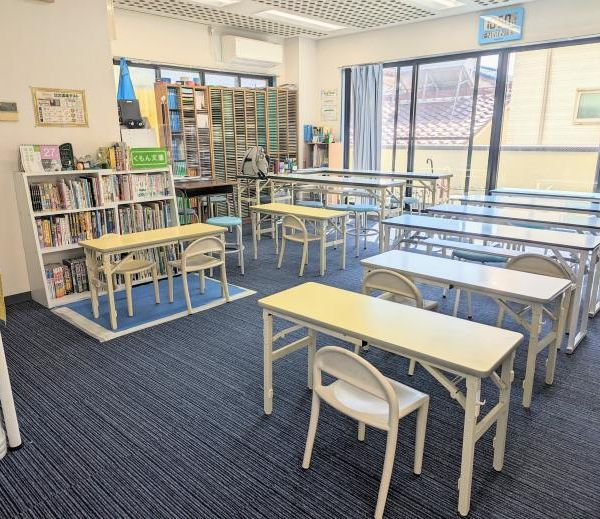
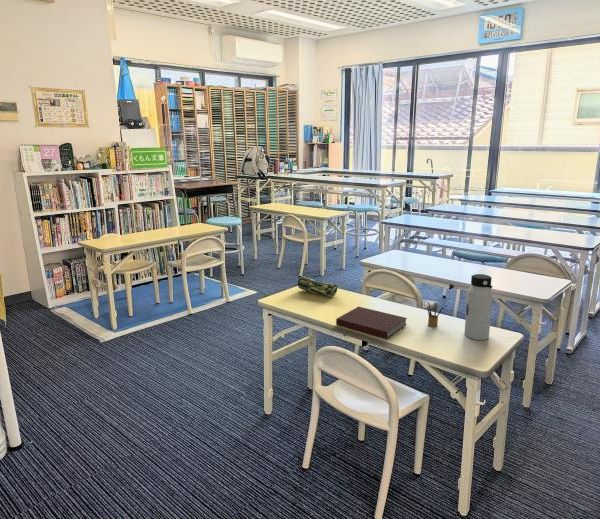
+ notebook [335,306,408,340]
+ pencil case [297,275,338,297]
+ pencil box [426,301,444,328]
+ water bottle [463,273,494,341]
